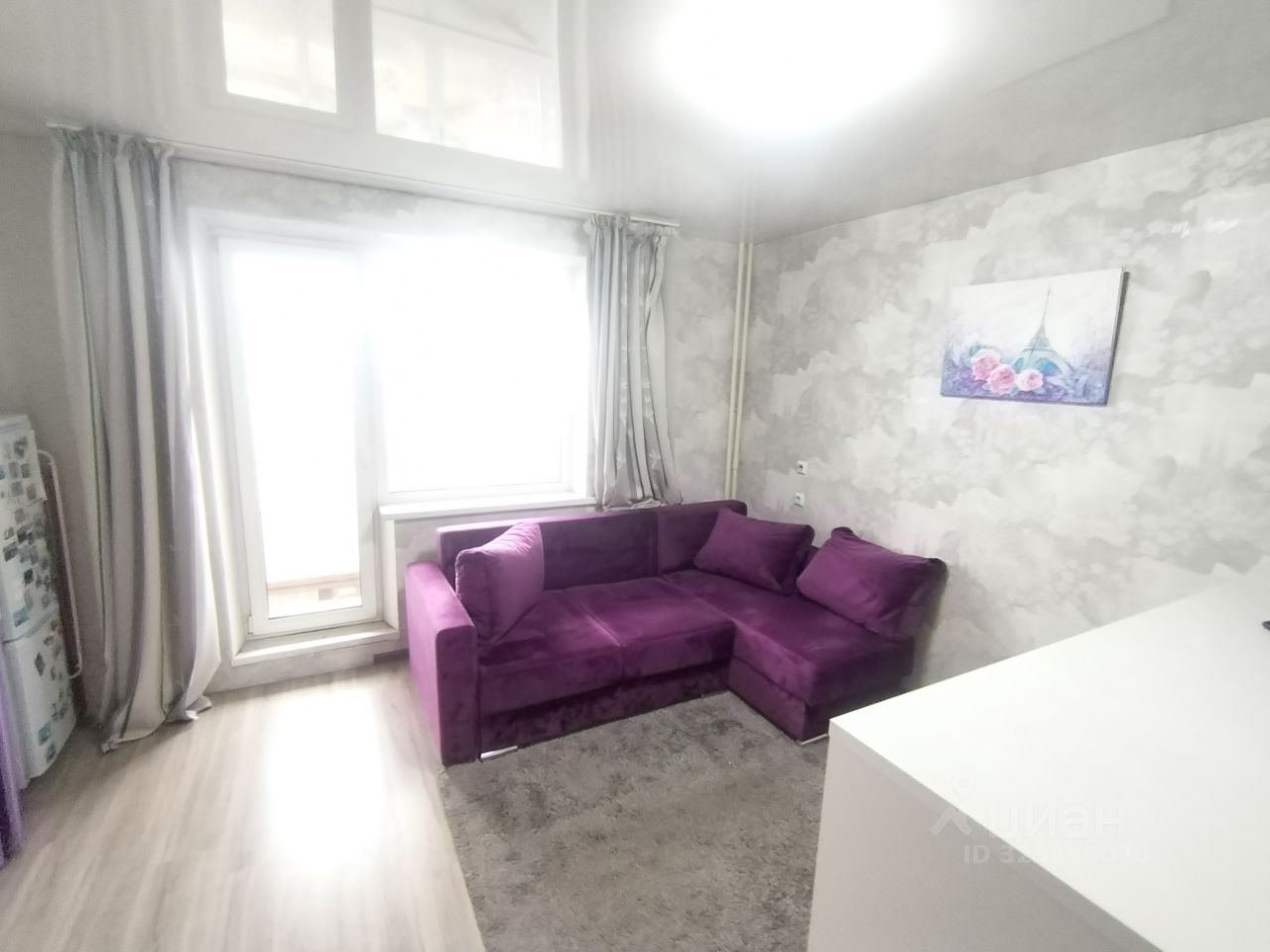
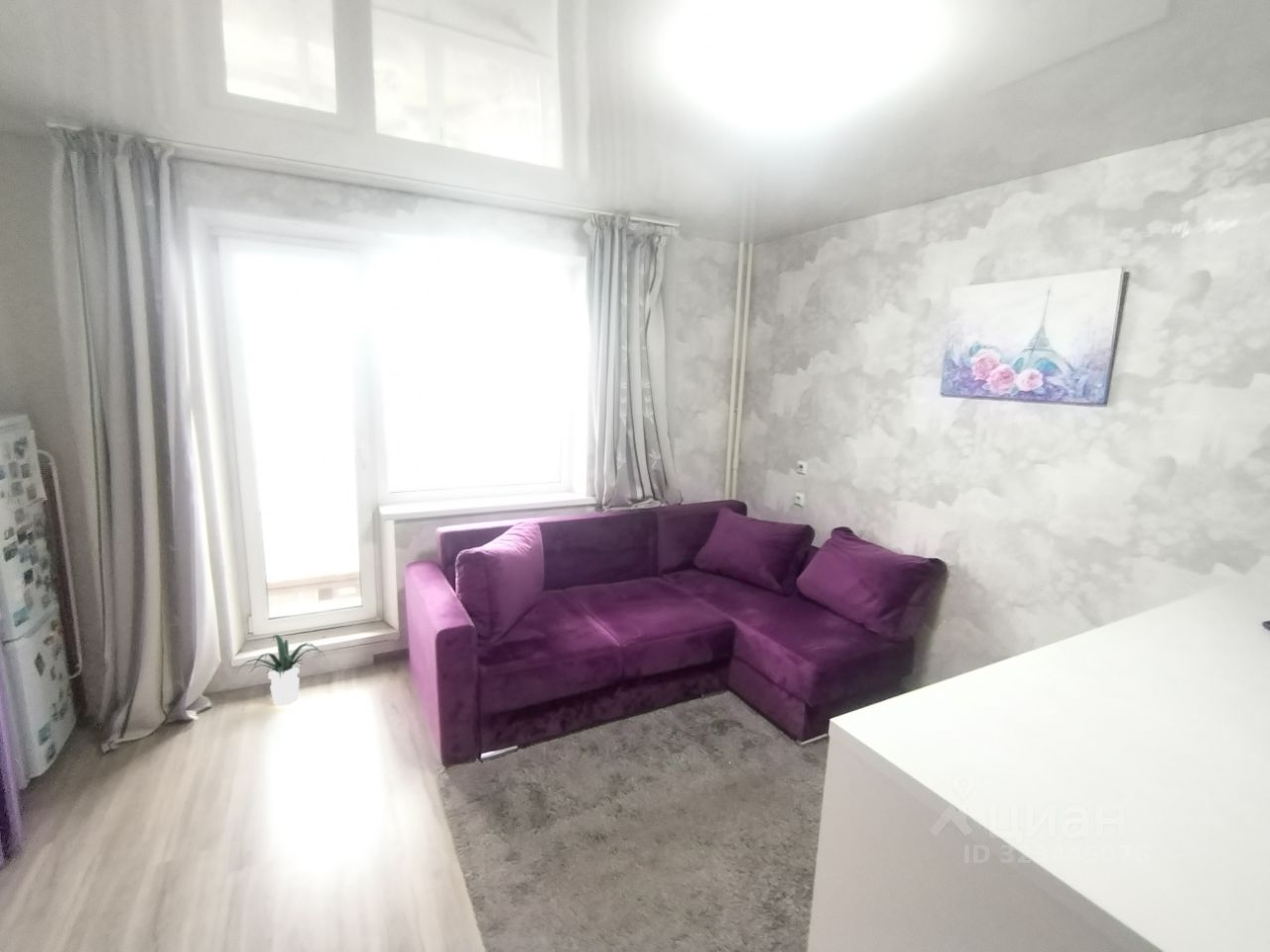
+ potted plant [236,634,326,707]
